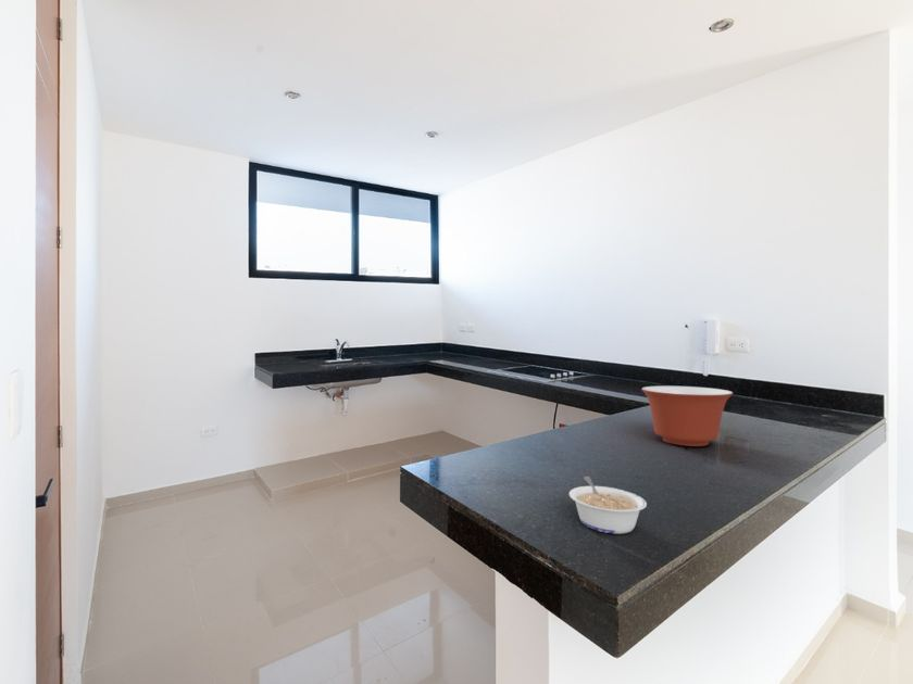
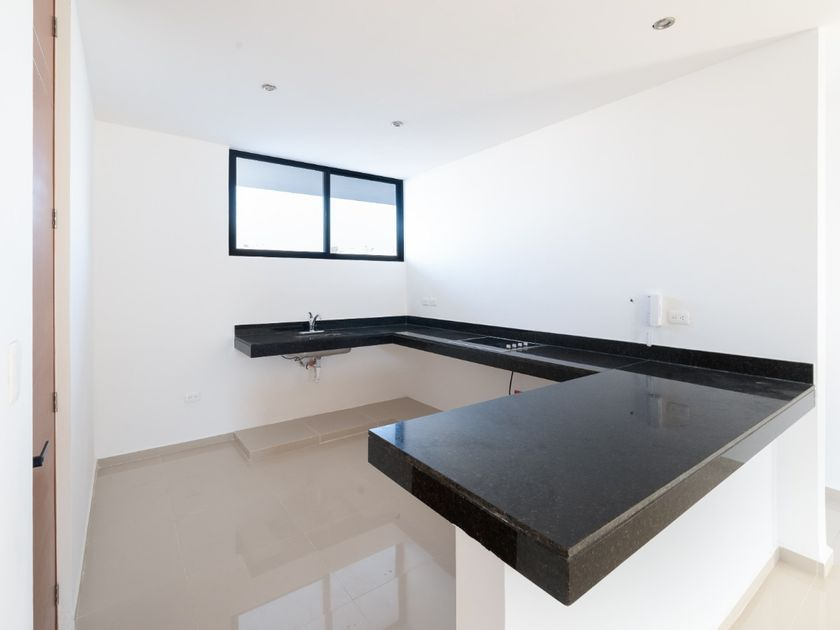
- mixing bowl [640,385,734,447]
- legume [568,476,648,535]
